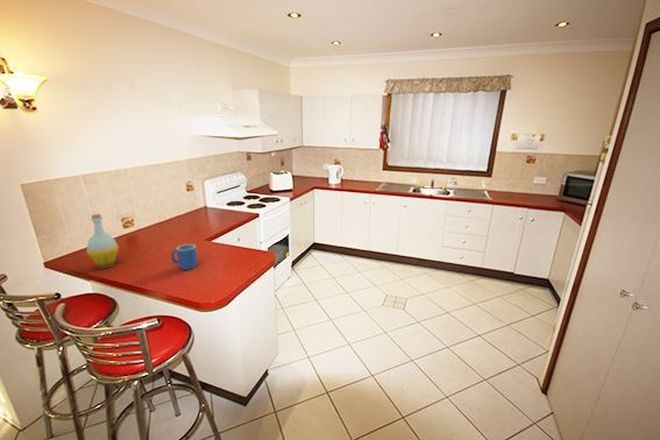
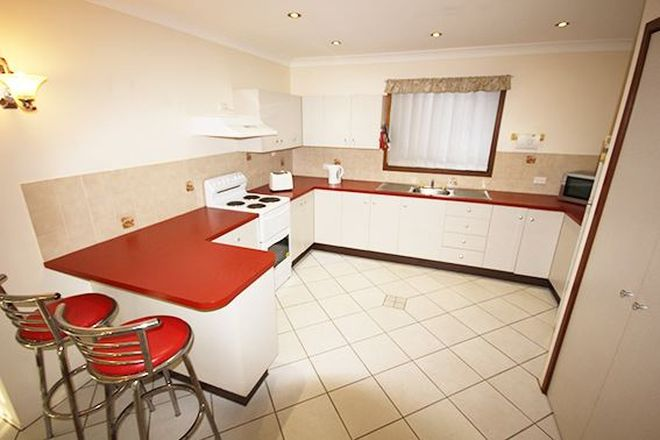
- bottle [86,213,120,270]
- mug [170,243,198,271]
